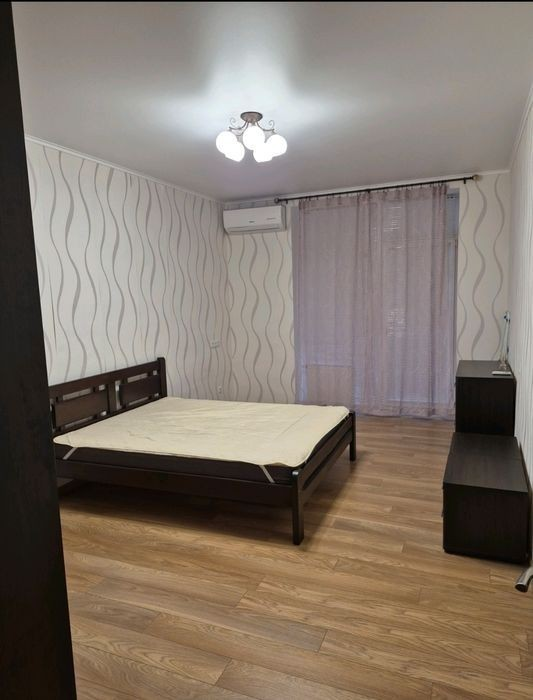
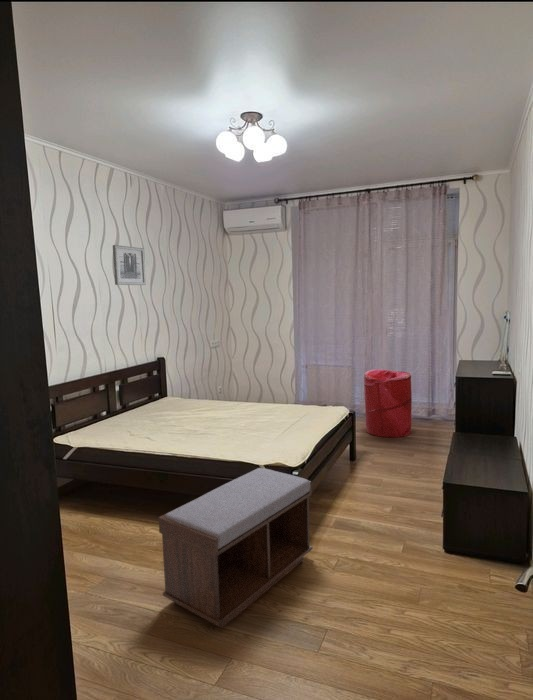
+ wall art [112,244,147,286]
+ laundry hamper [363,368,413,438]
+ bench [158,467,313,629]
